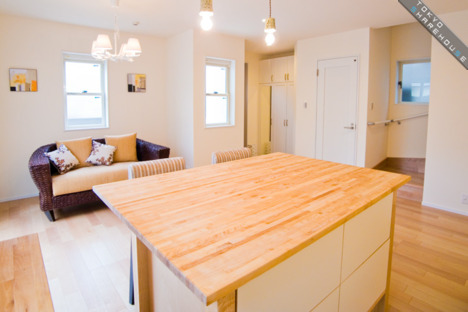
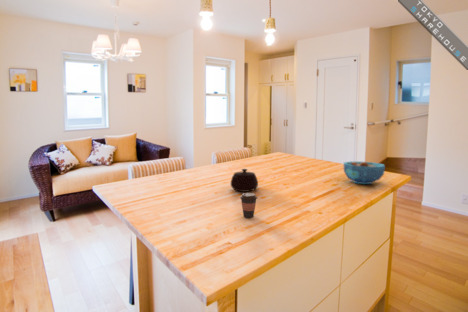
+ teapot [230,168,259,193]
+ bowl [343,161,386,185]
+ coffee cup [239,192,258,219]
